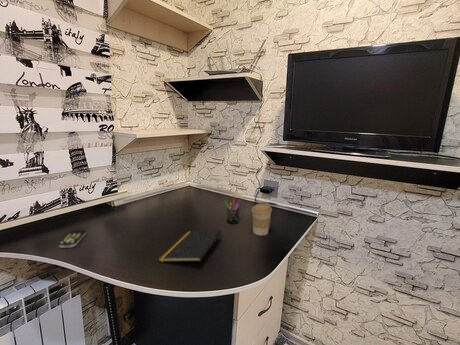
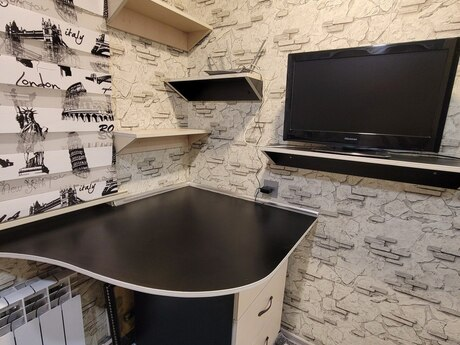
- coffee cup [251,203,273,236]
- notepad [157,229,222,263]
- remote control [58,229,87,249]
- pen holder [224,196,242,225]
